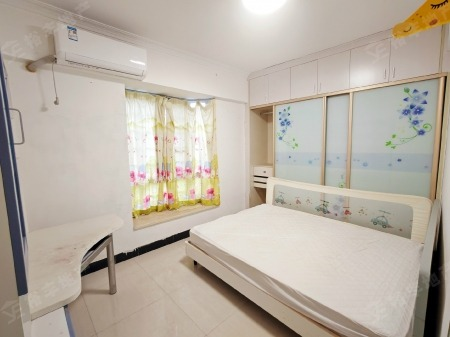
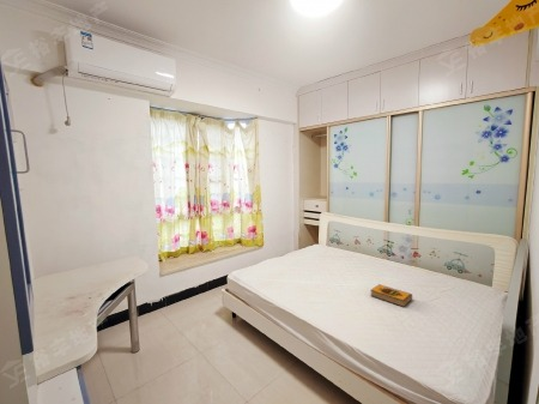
+ hardback book [369,283,413,308]
